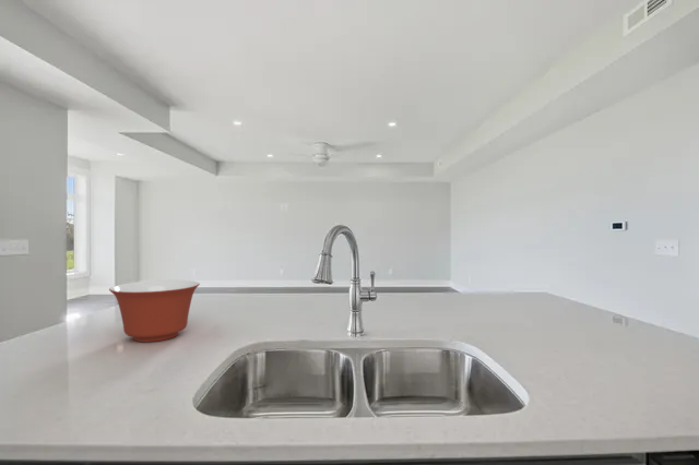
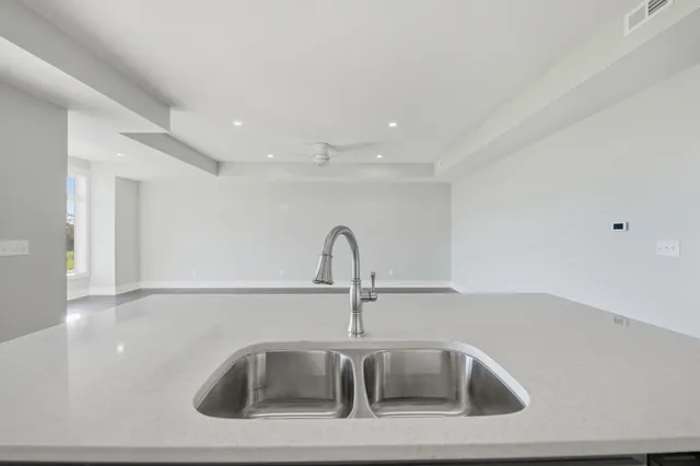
- mixing bowl [108,279,201,343]
